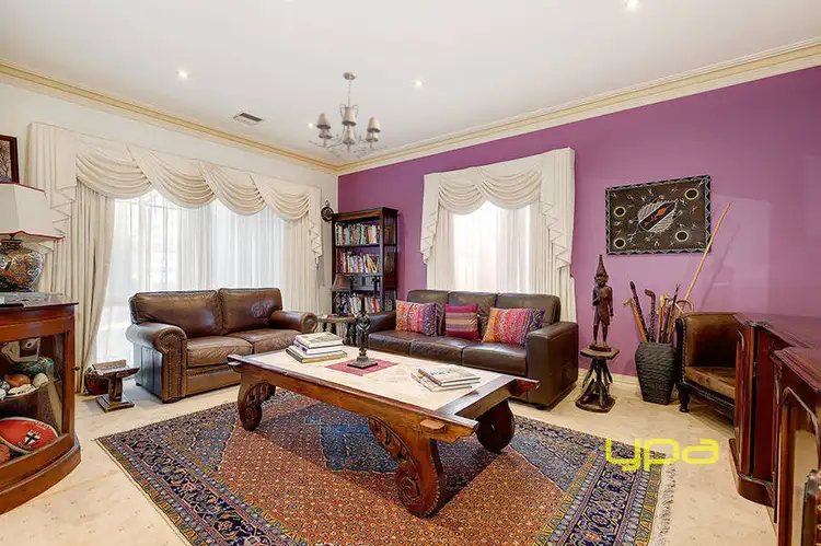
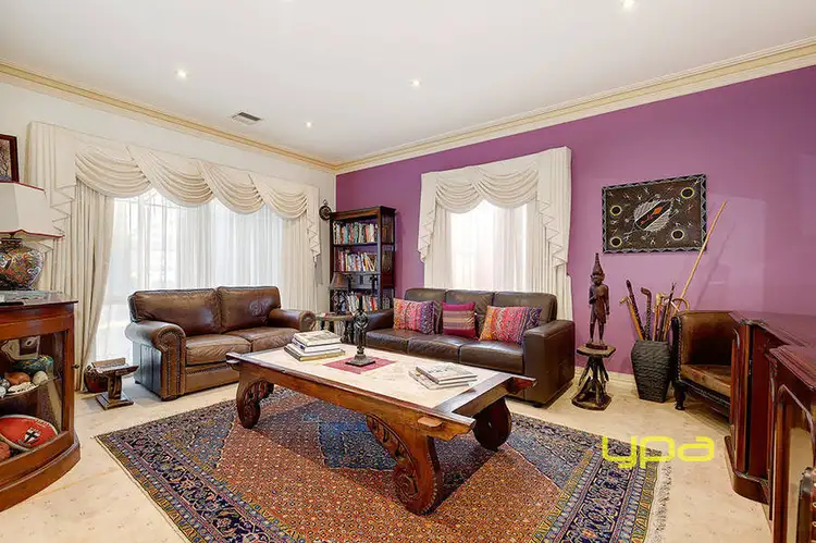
- chandelier [308,71,389,160]
